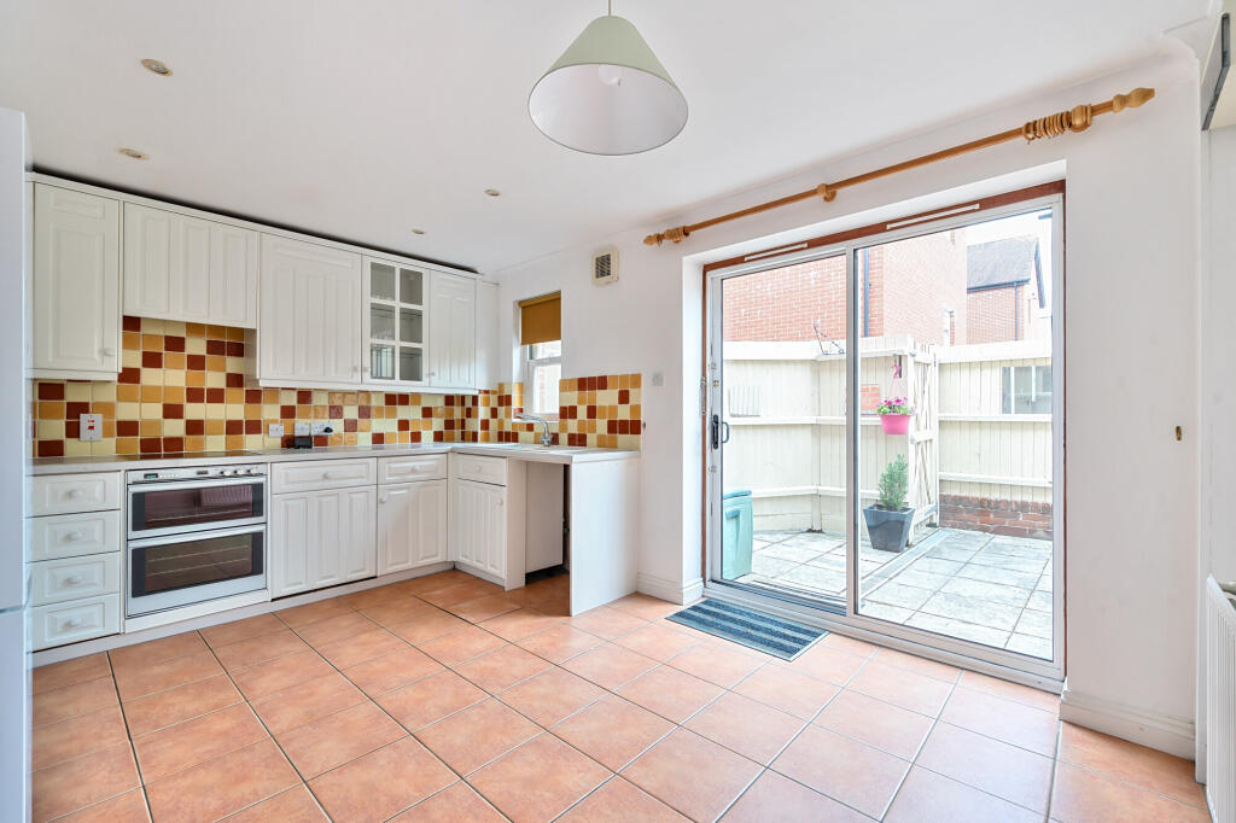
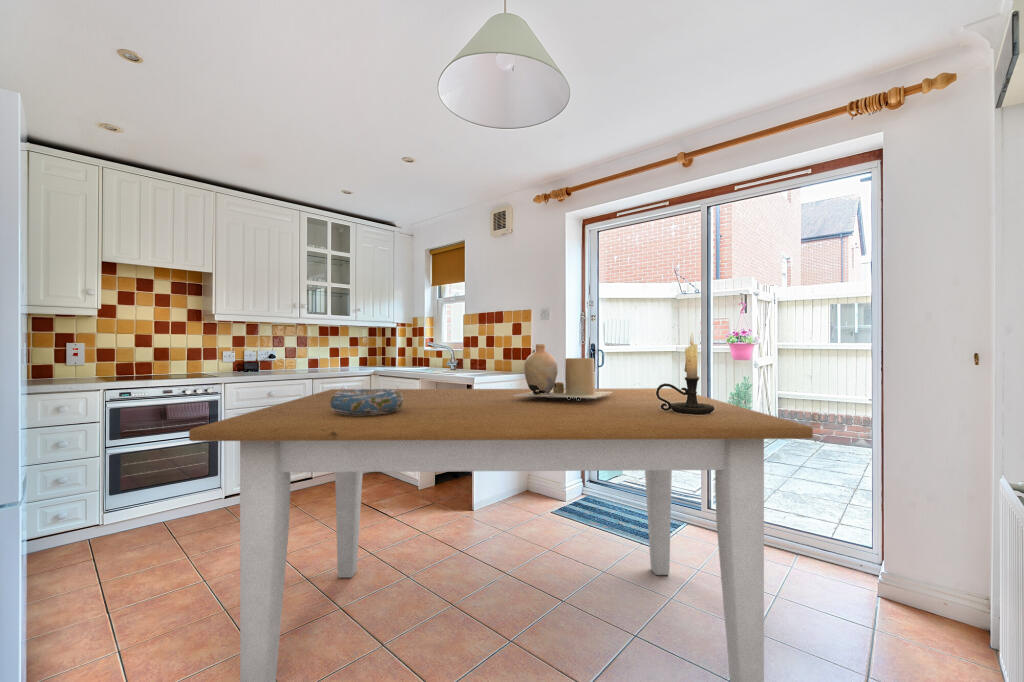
+ decorative bowl [329,387,404,416]
+ candle holder [656,333,715,415]
+ vase [513,343,612,400]
+ table [188,387,814,682]
